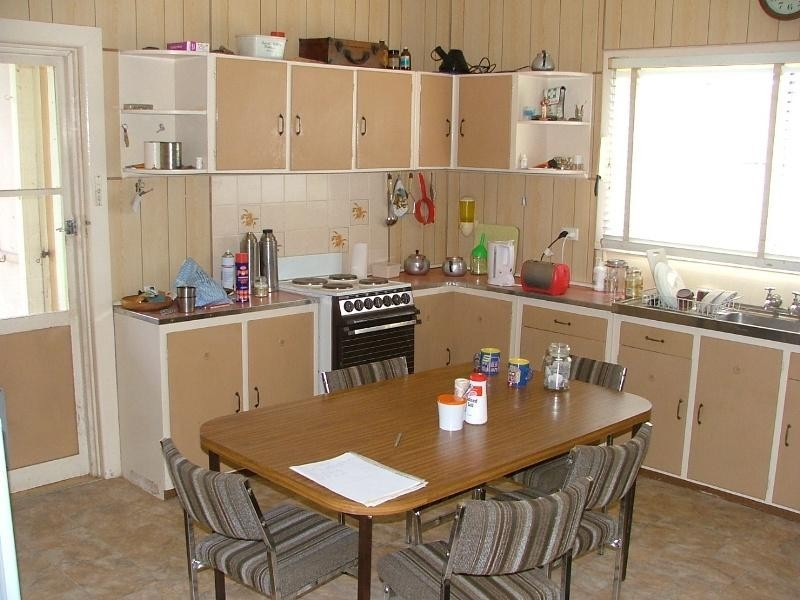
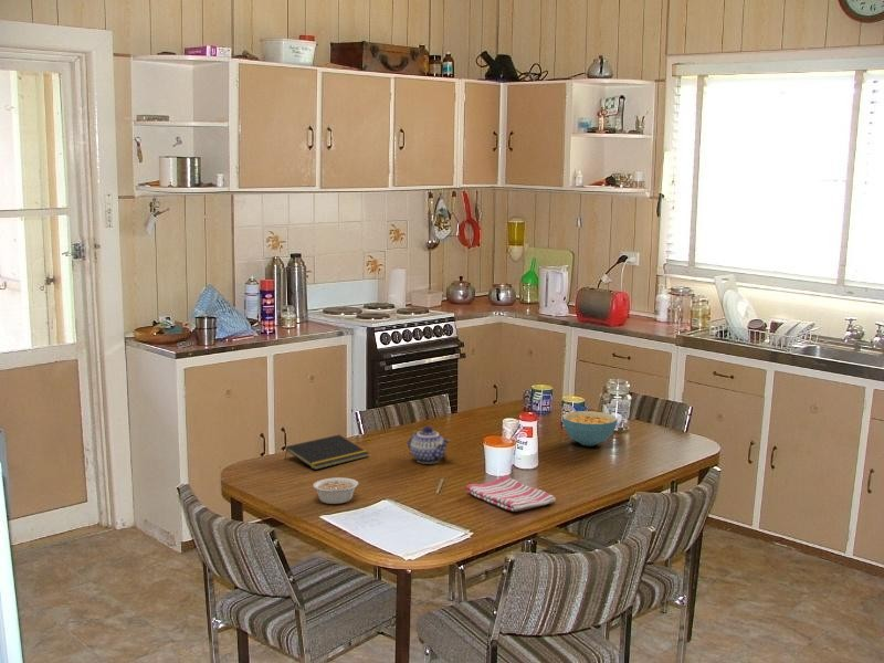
+ teapot [407,425,451,465]
+ notepad [284,433,369,471]
+ cereal bowl [561,410,619,446]
+ dish towel [465,474,557,513]
+ legume [312,476,368,505]
